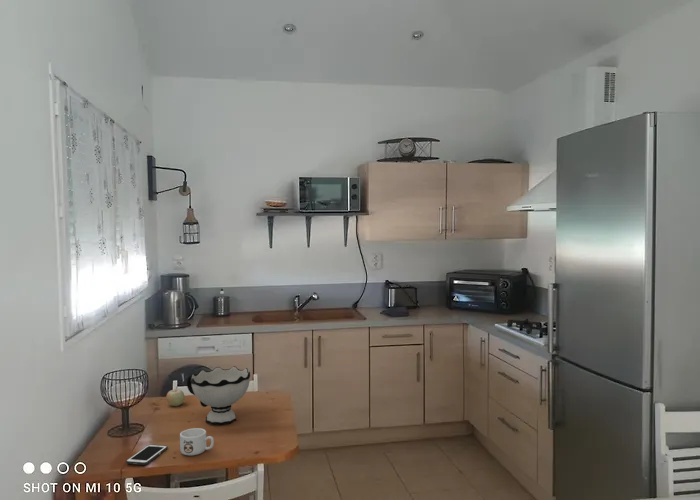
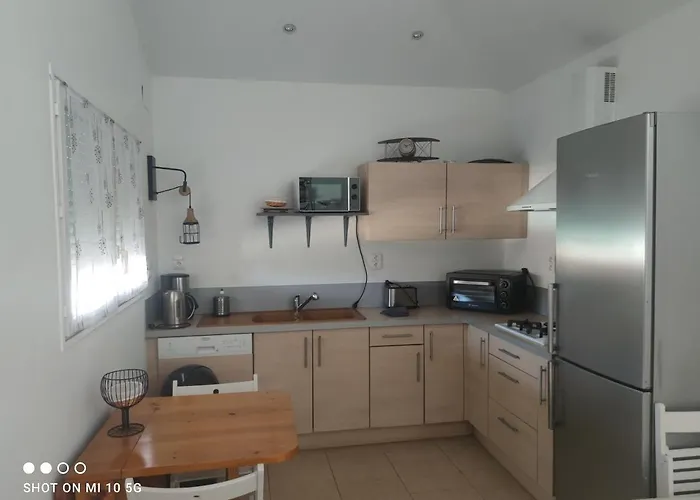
- mug [179,427,215,456]
- fruit [165,386,185,407]
- bowl [186,365,251,426]
- cell phone [125,444,168,466]
